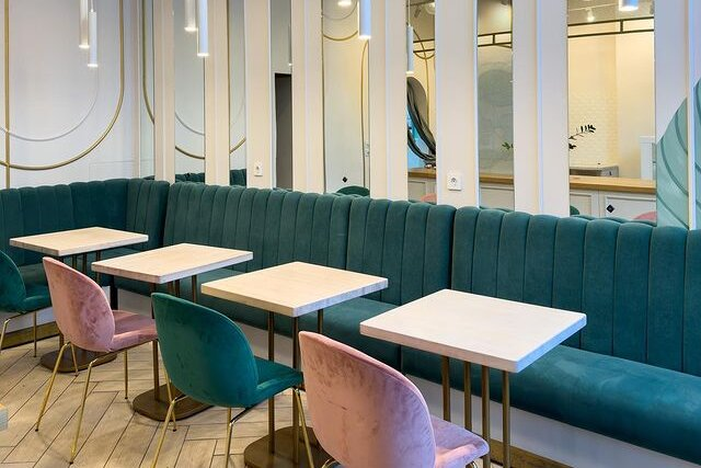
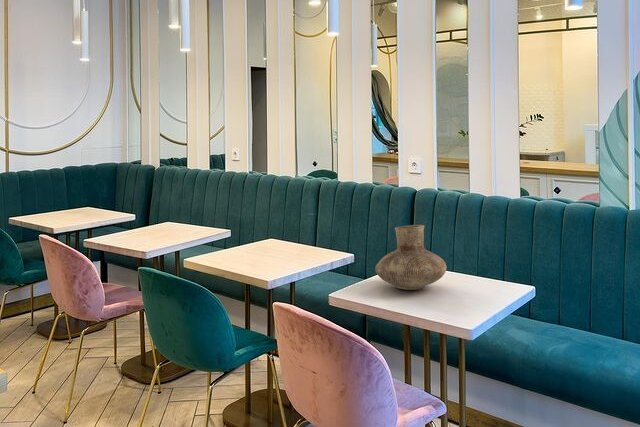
+ vase [374,224,448,291]
